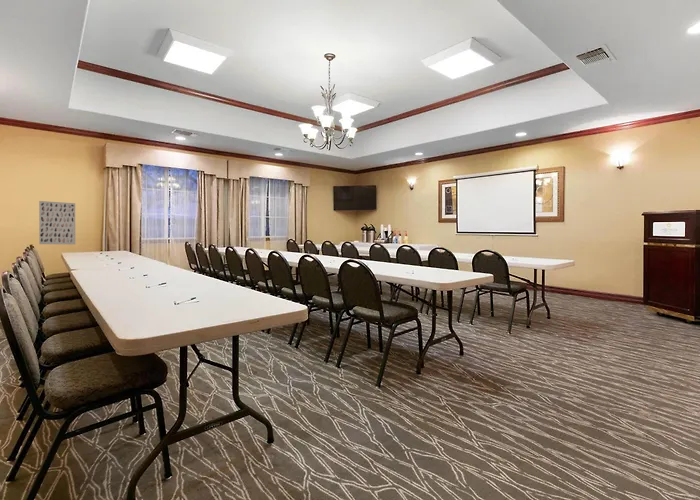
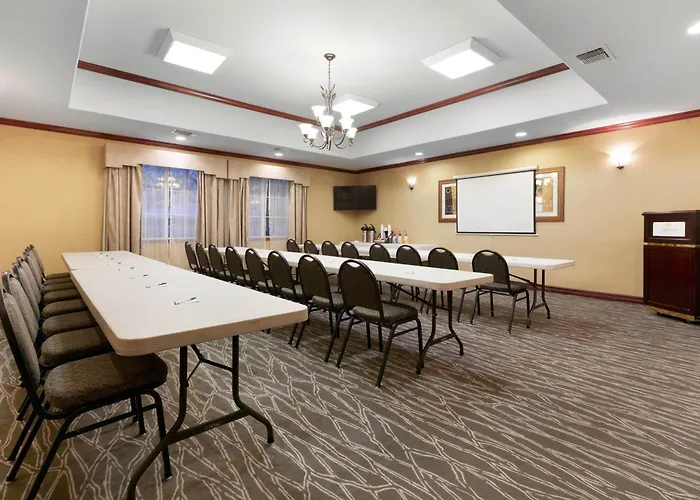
- wall art [38,200,76,245]
